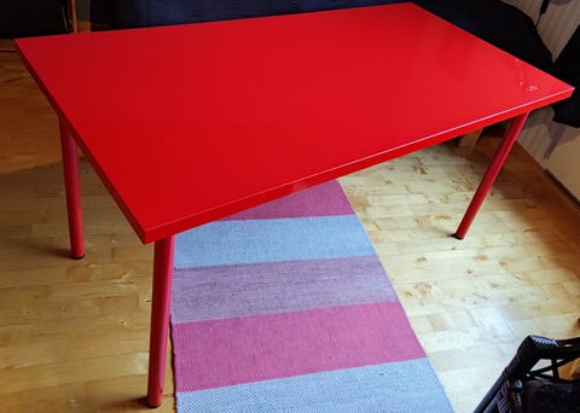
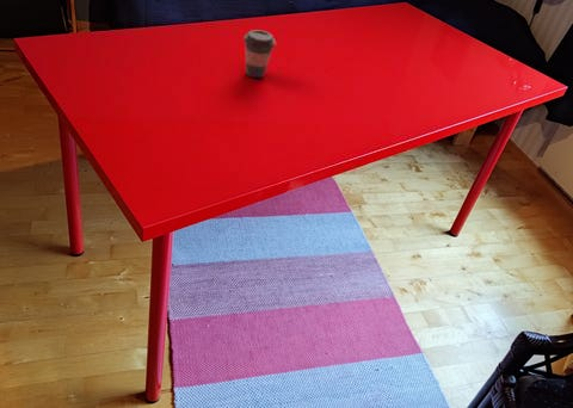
+ coffee cup [242,29,277,79]
